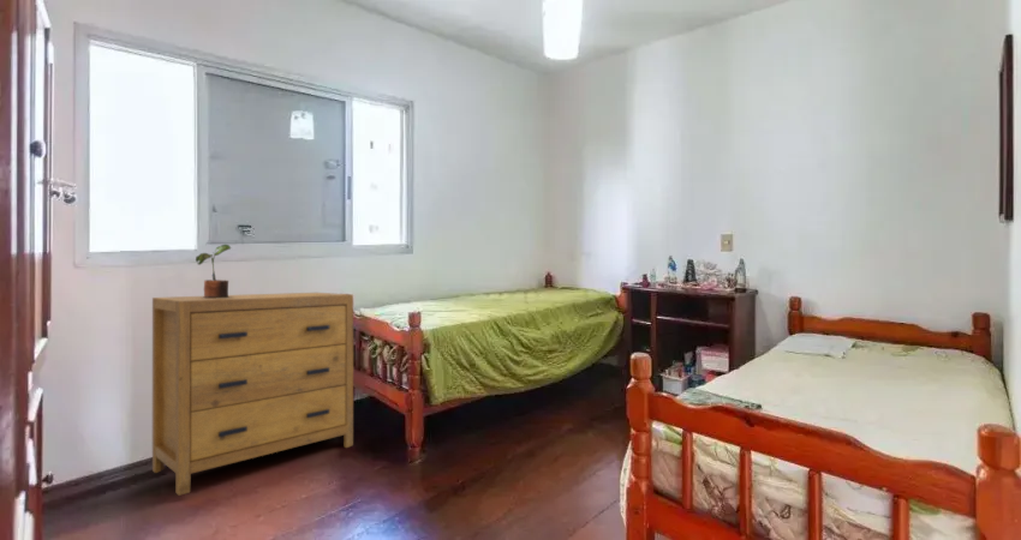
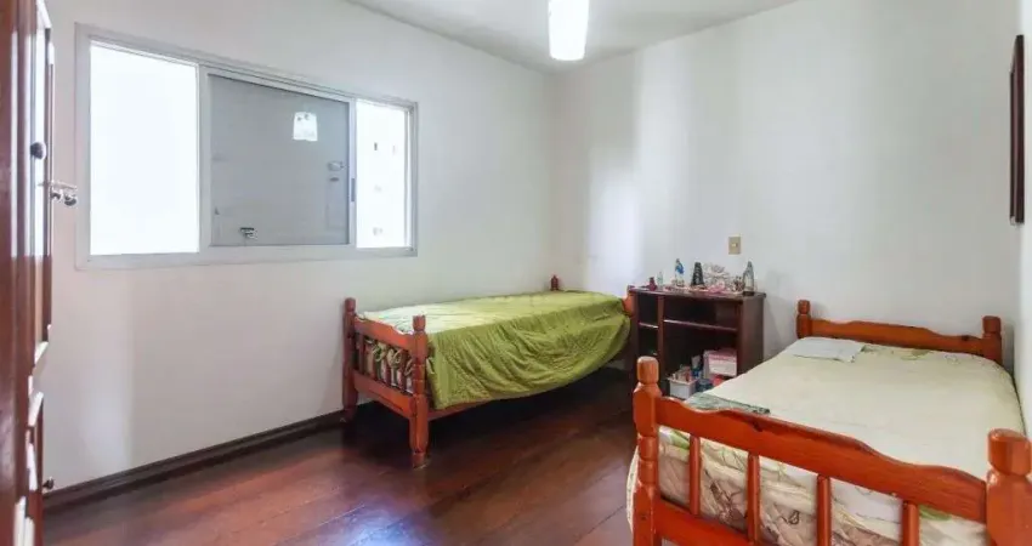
- potted plant [195,244,232,299]
- dresser [151,292,354,497]
